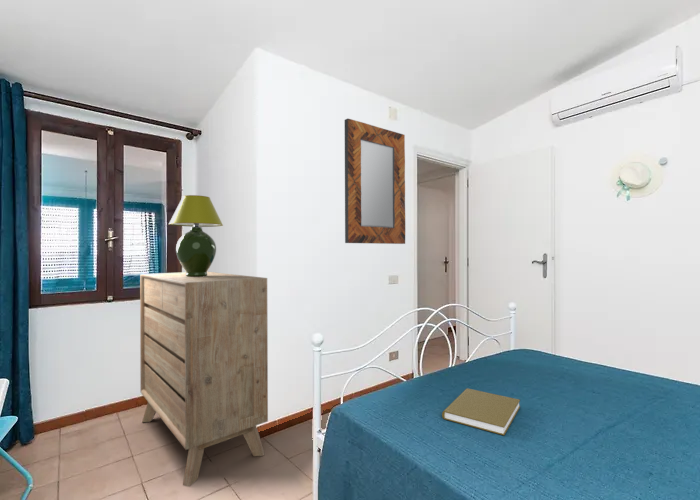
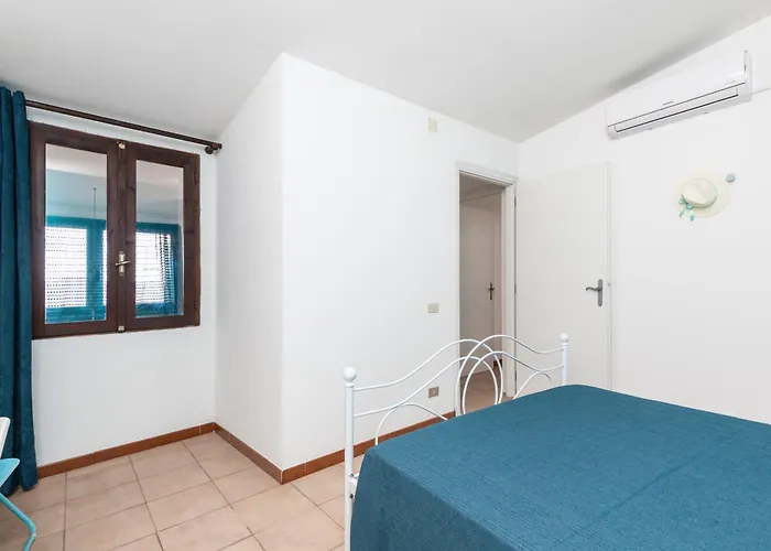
- home mirror [344,118,406,245]
- table lamp [168,194,224,277]
- dresser [139,271,269,487]
- book [441,387,521,436]
